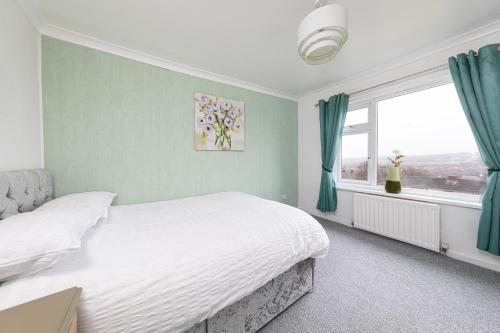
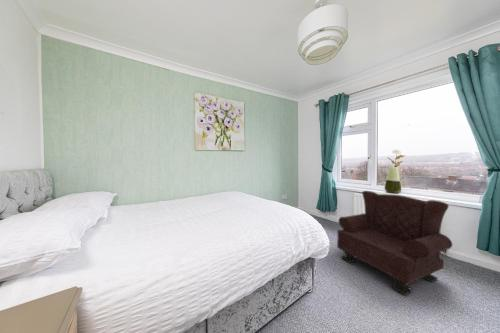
+ armchair [336,190,453,296]
